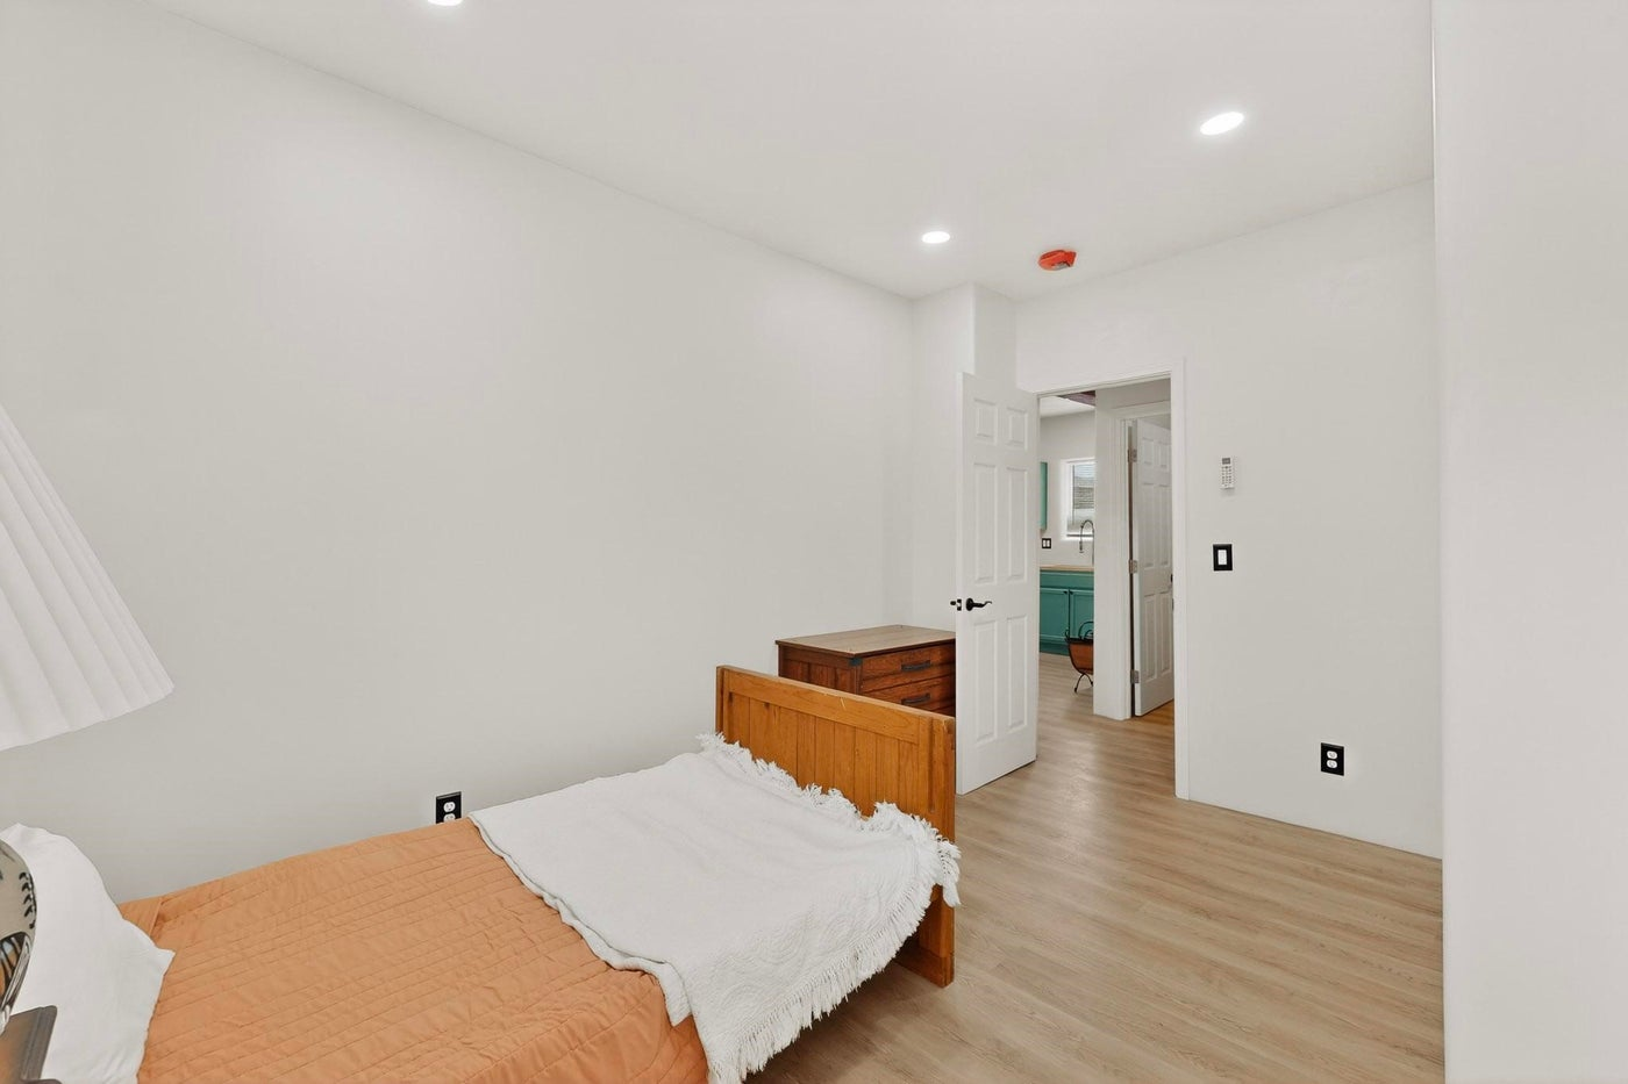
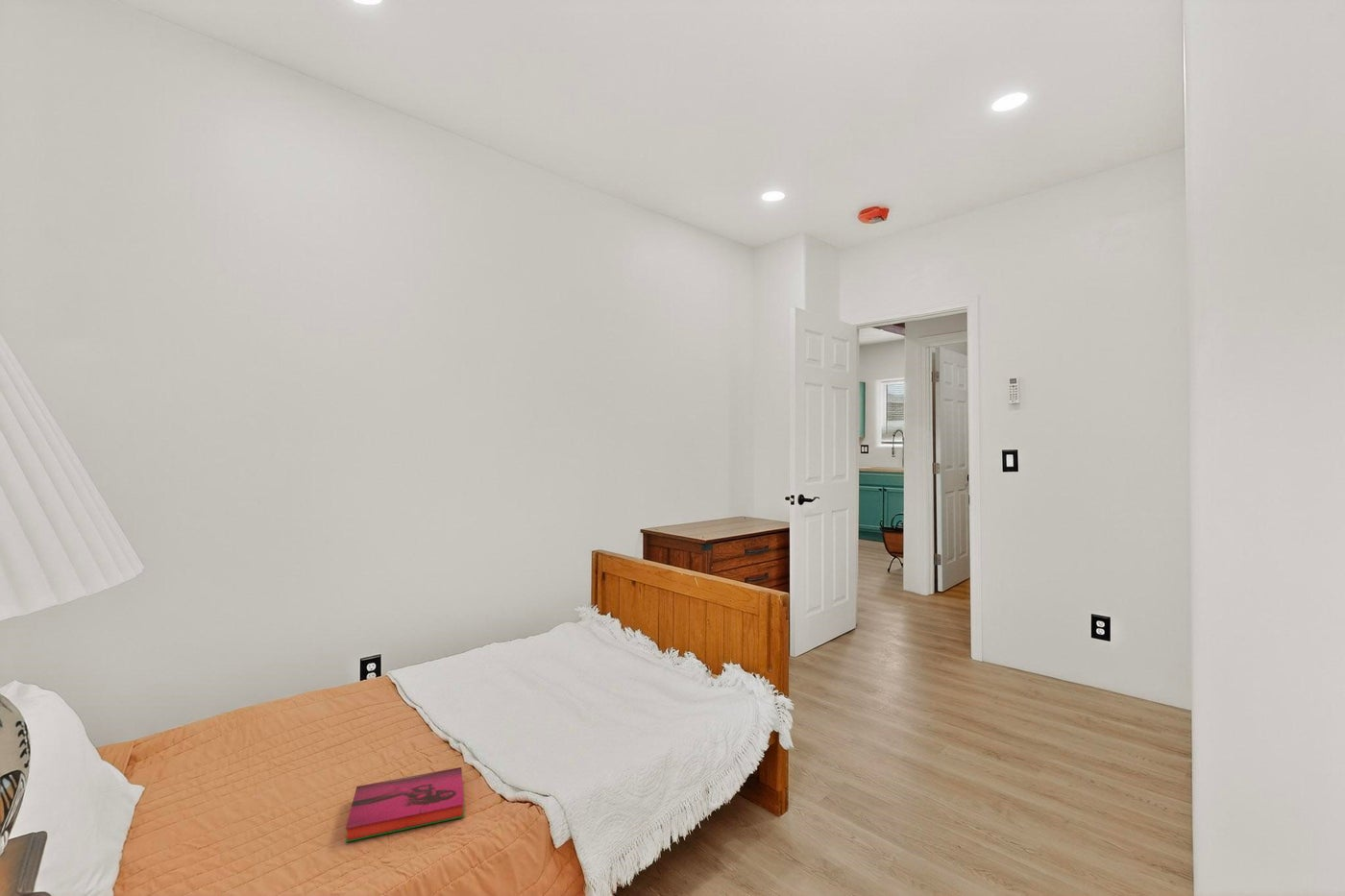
+ hardback book [345,766,465,843]
